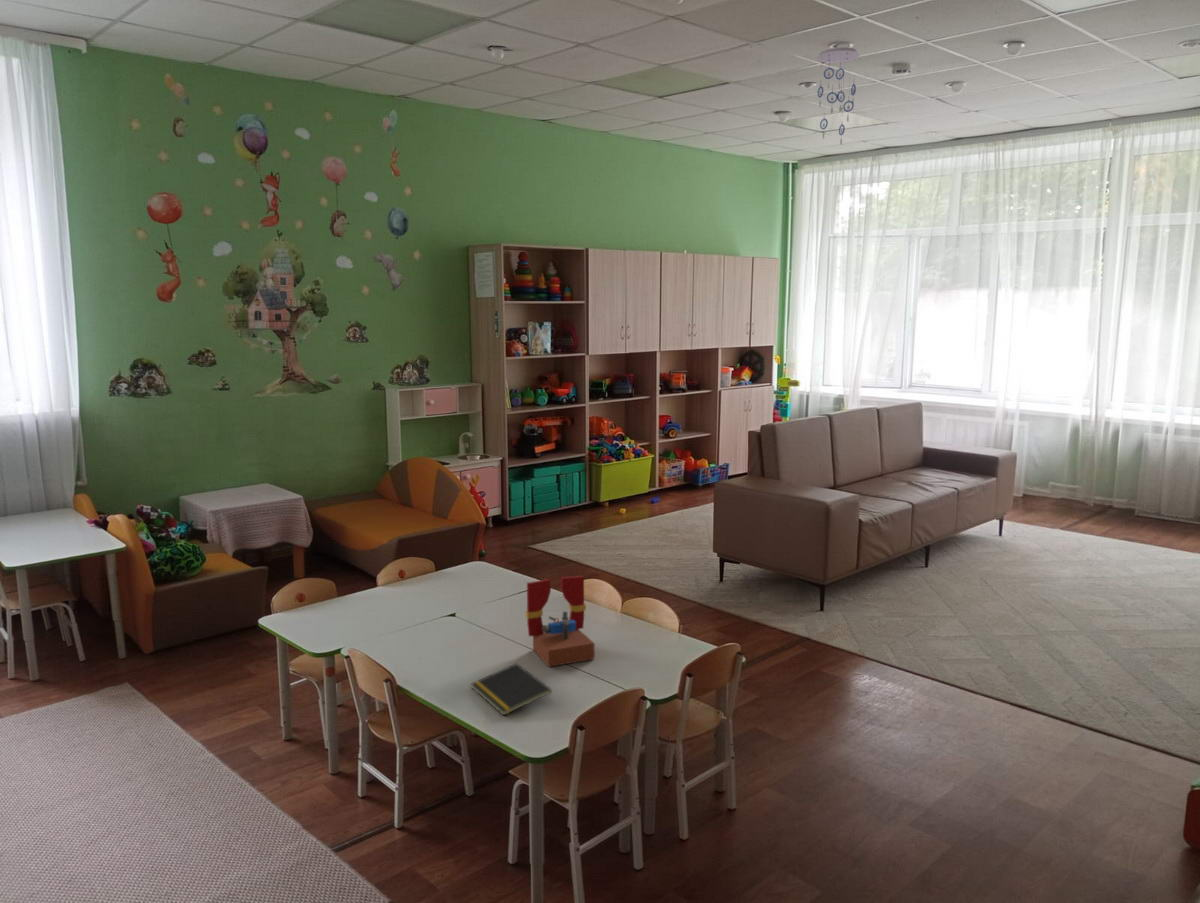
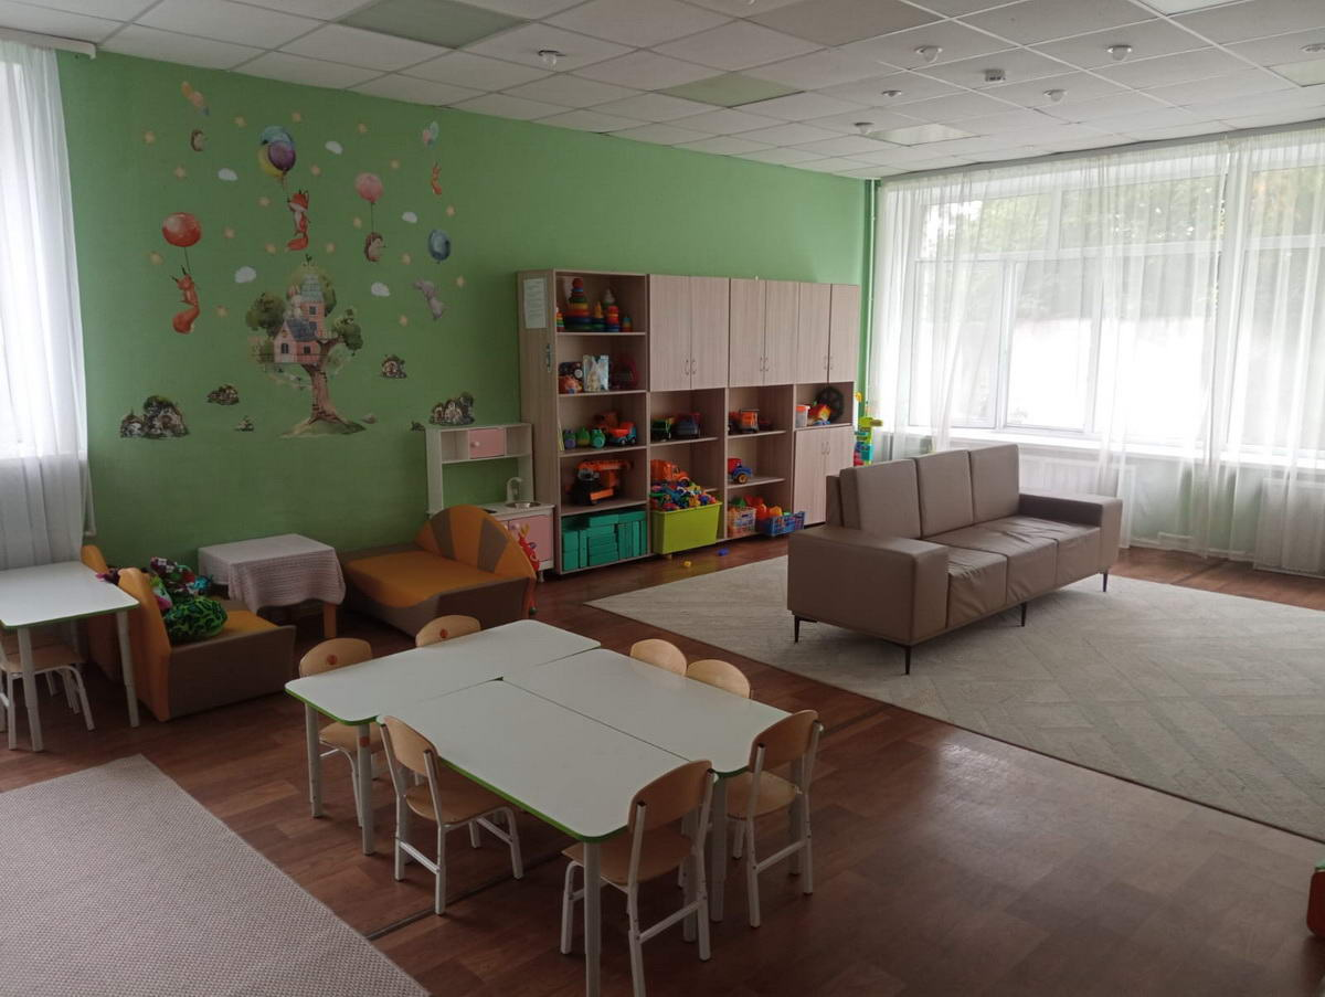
- notepad [470,662,552,716]
- ceiling mobile [816,46,861,146]
- toy theatre [525,575,596,668]
